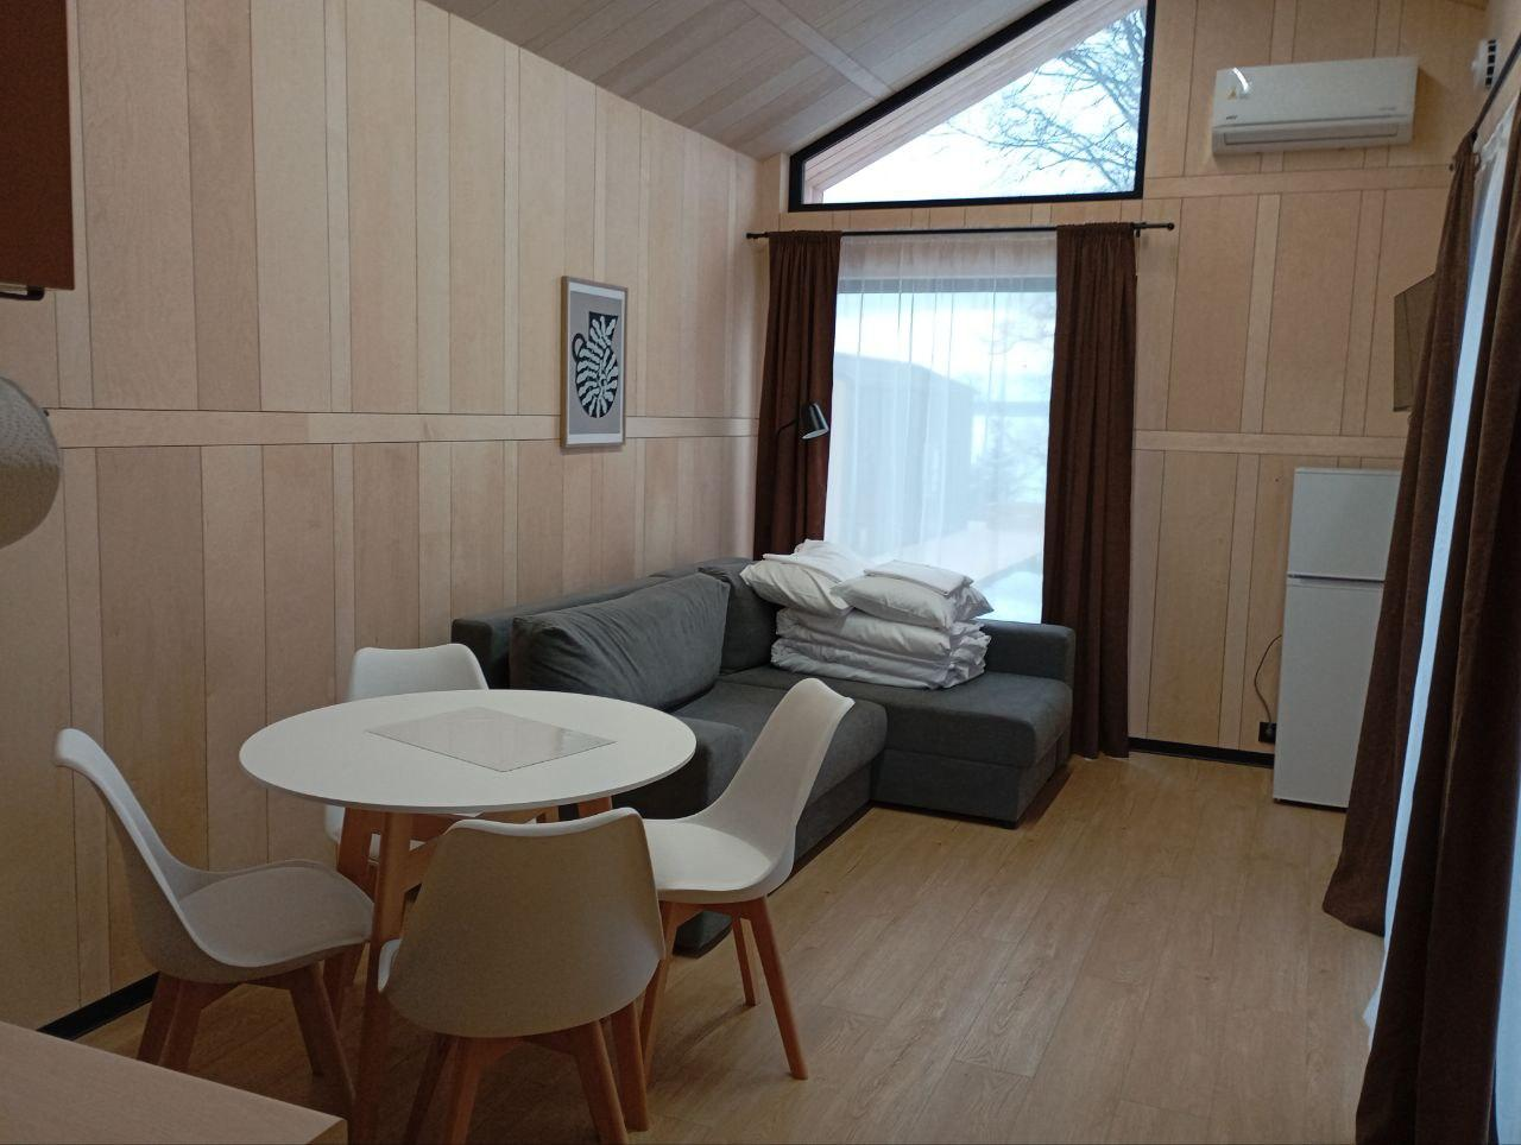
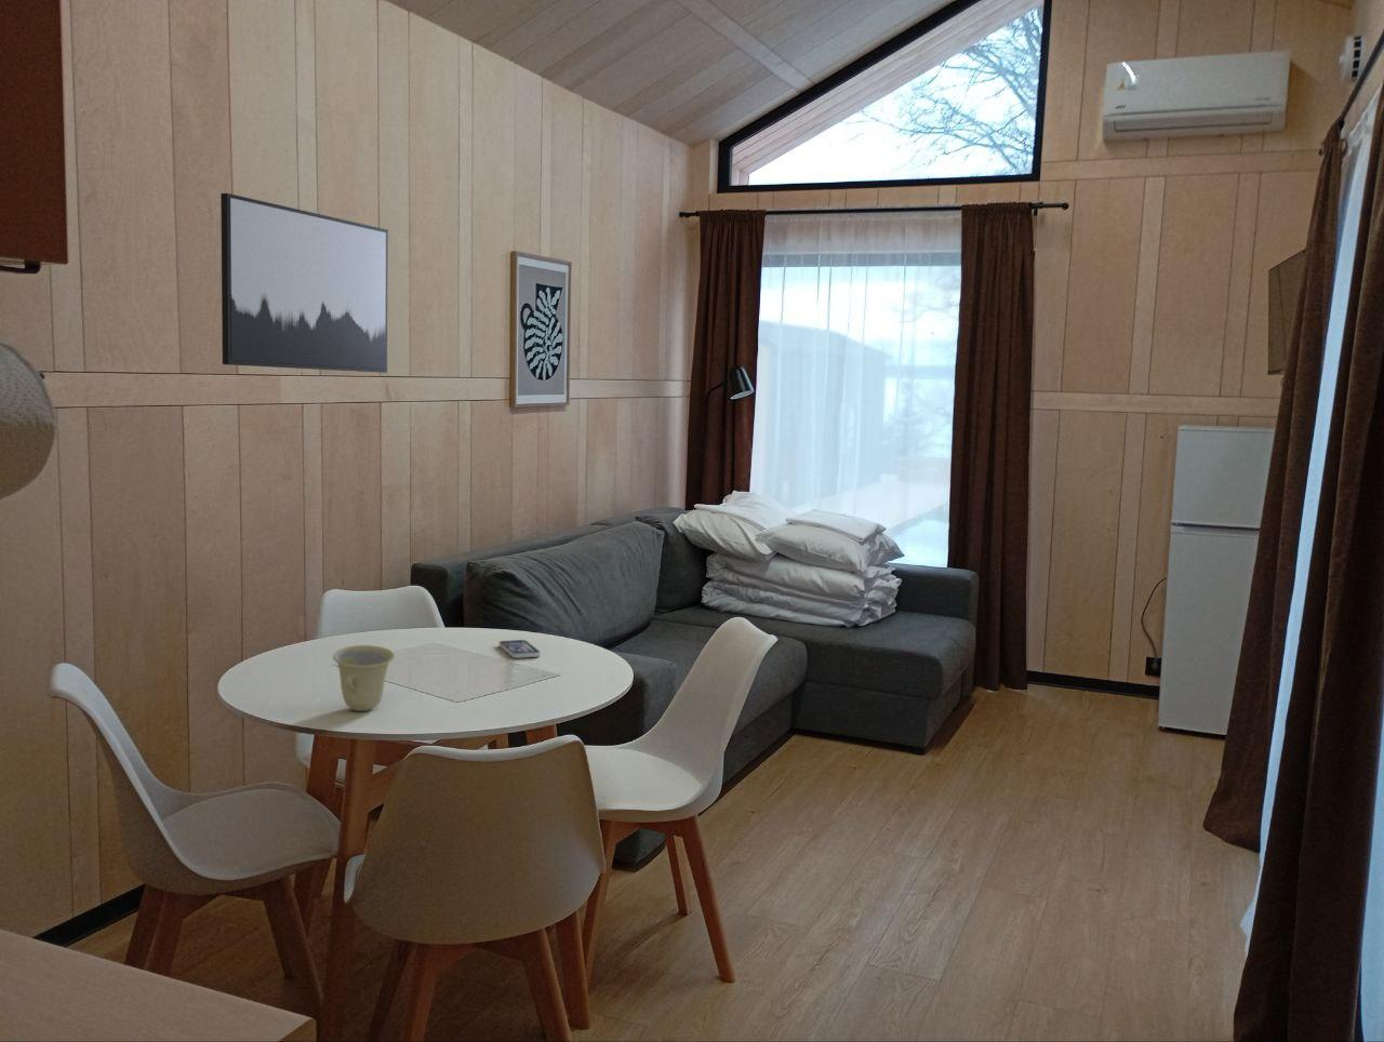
+ smartphone [498,639,542,659]
+ wall art [219,193,390,374]
+ cup [332,645,395,713]
